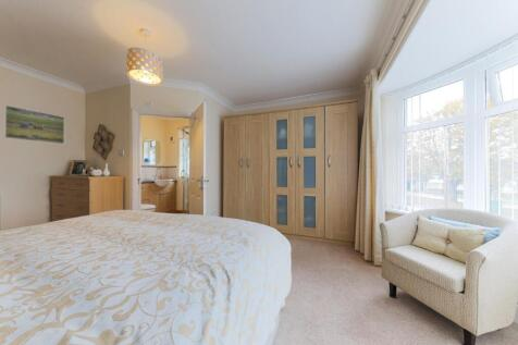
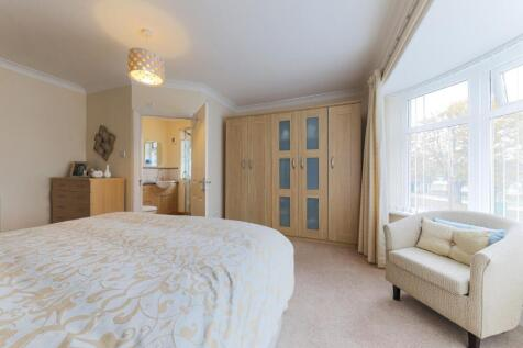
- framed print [3,104,65,145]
